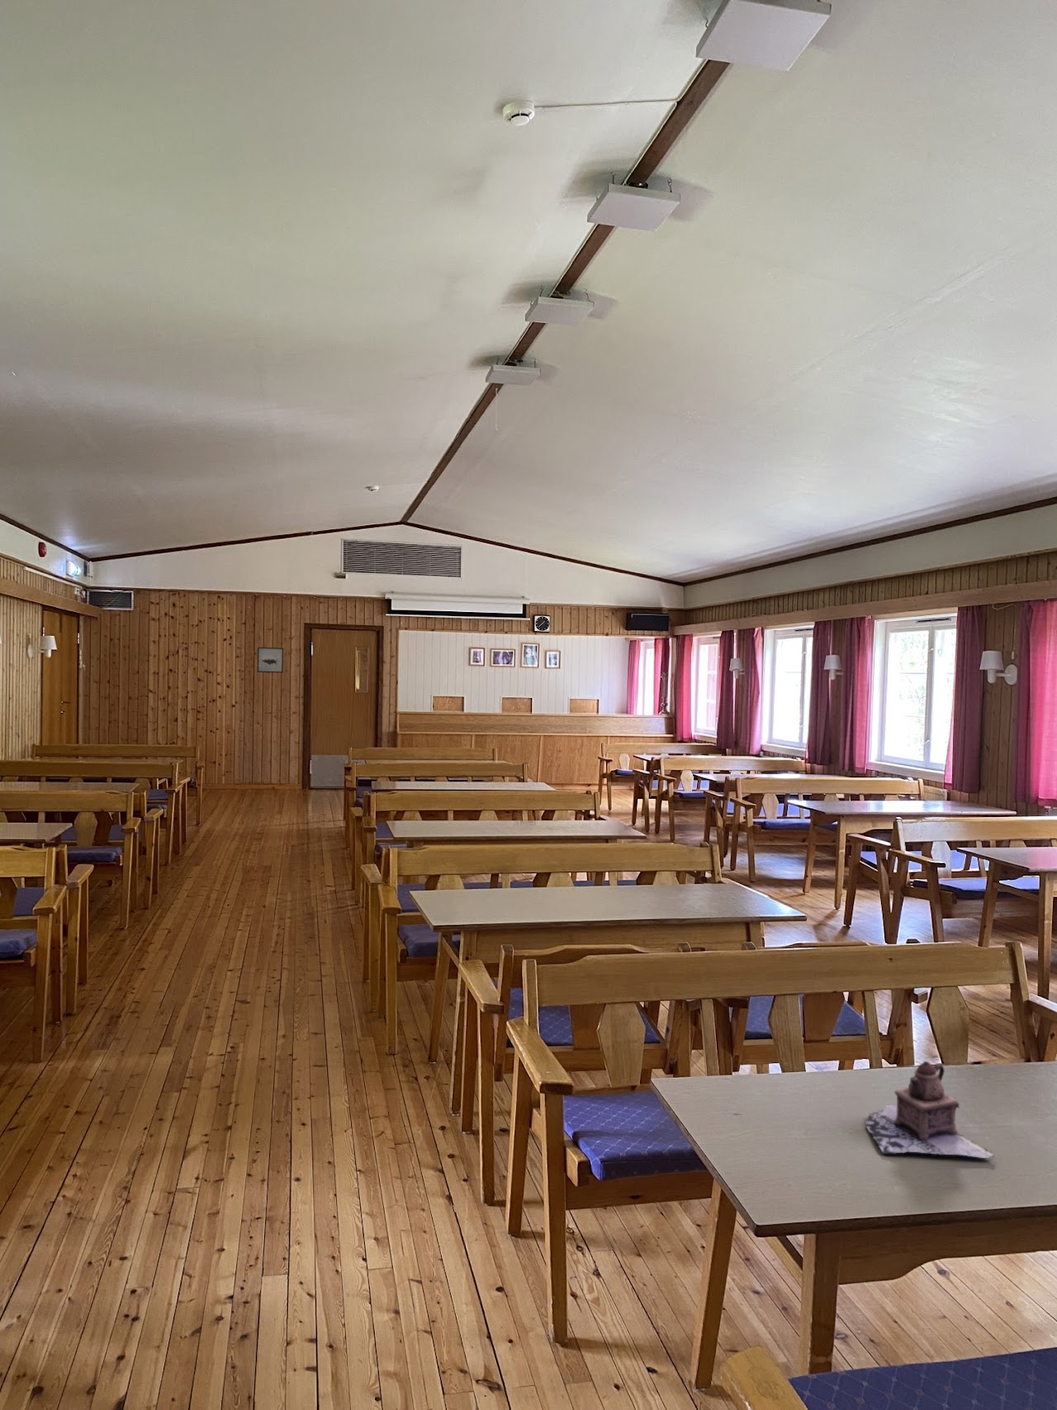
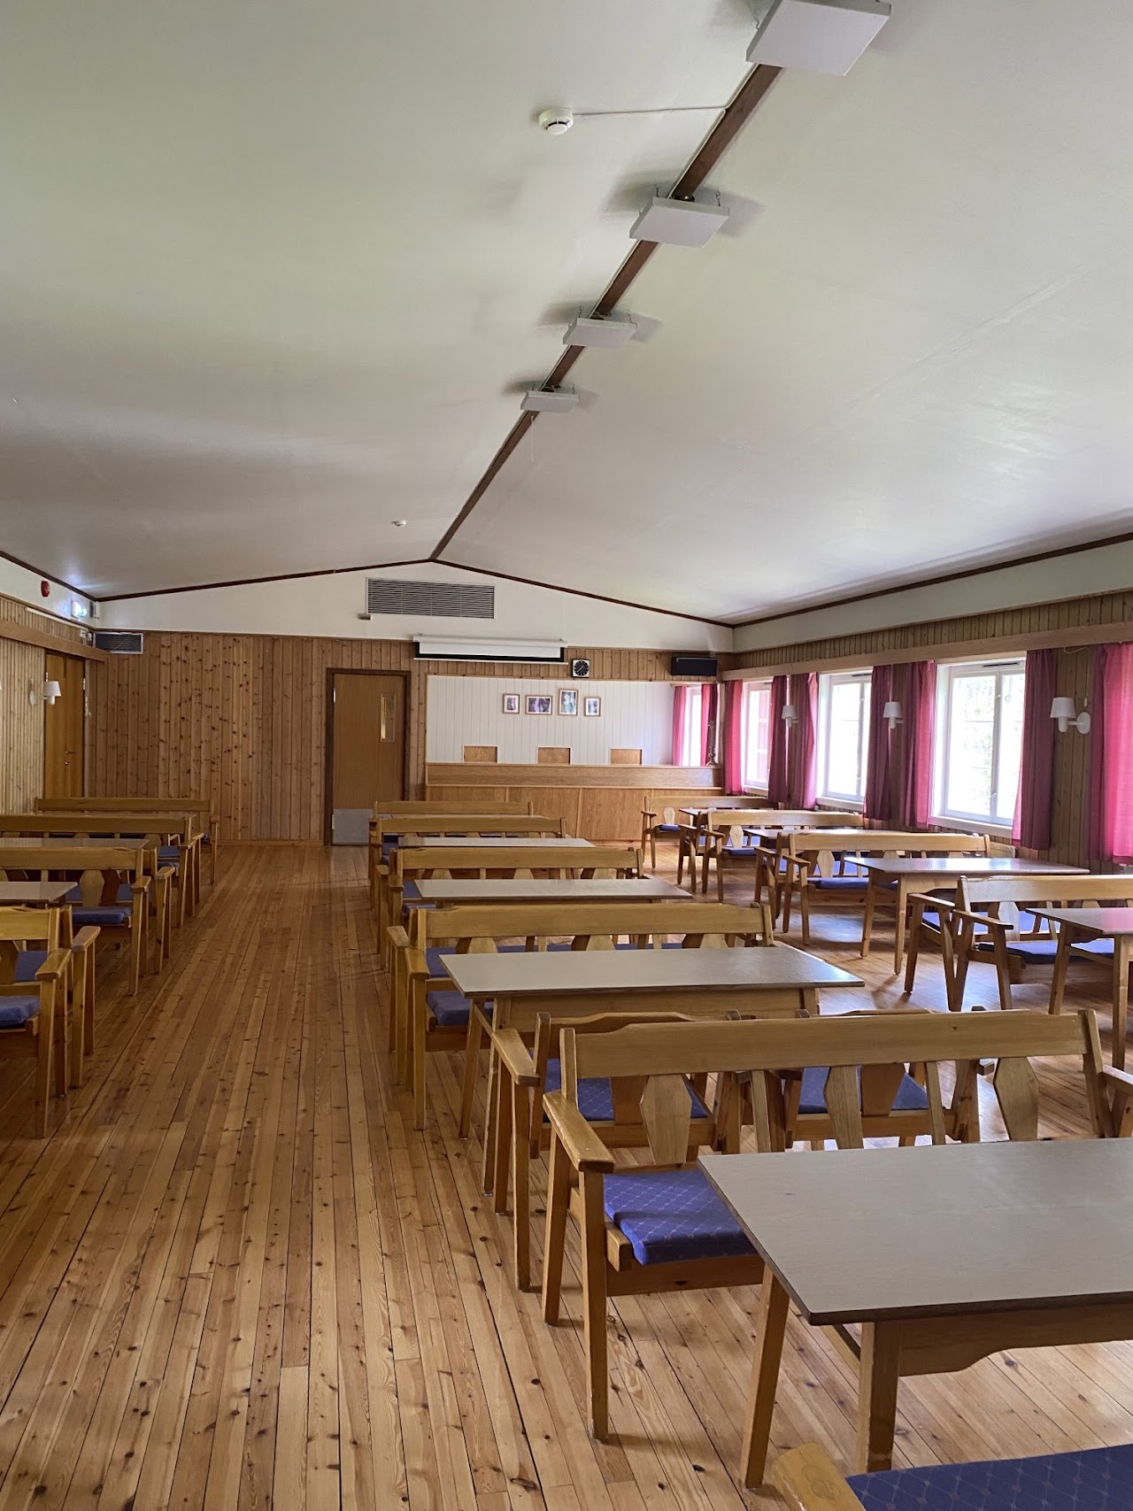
- wall art [256,647,284,673]
- teapot [865,1060,995,1160]
